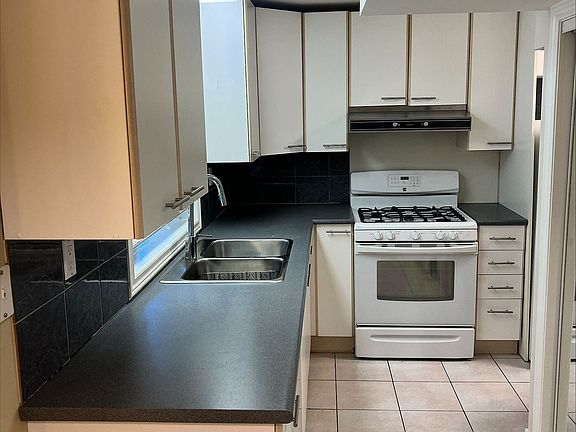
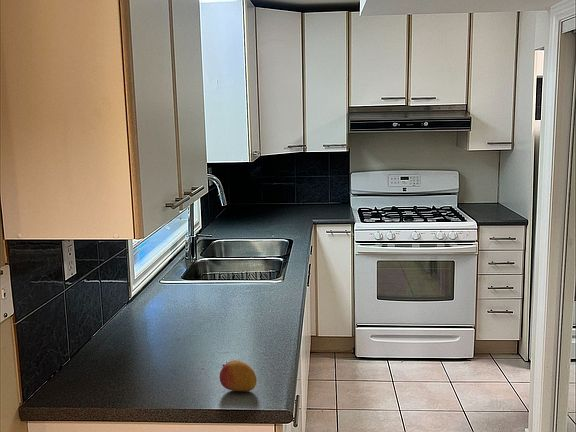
+ fruit [219,359,258,392]
